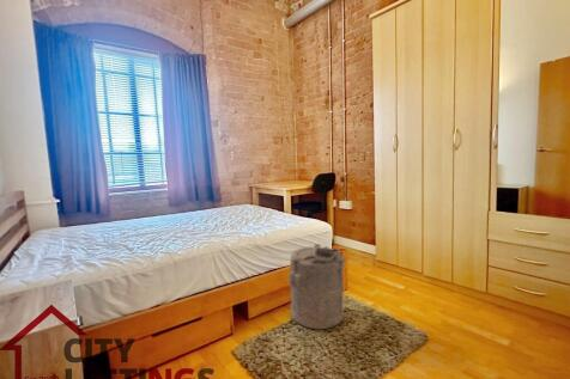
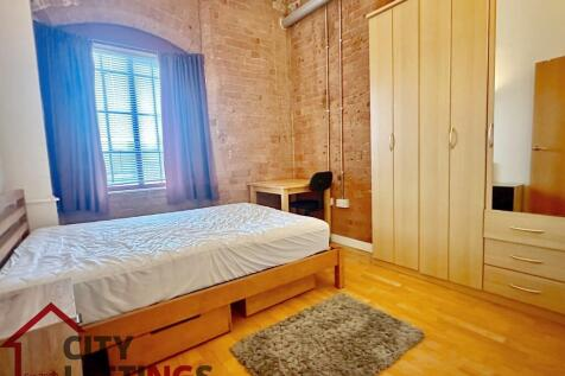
- laundry hamper [287,243,347,330]
